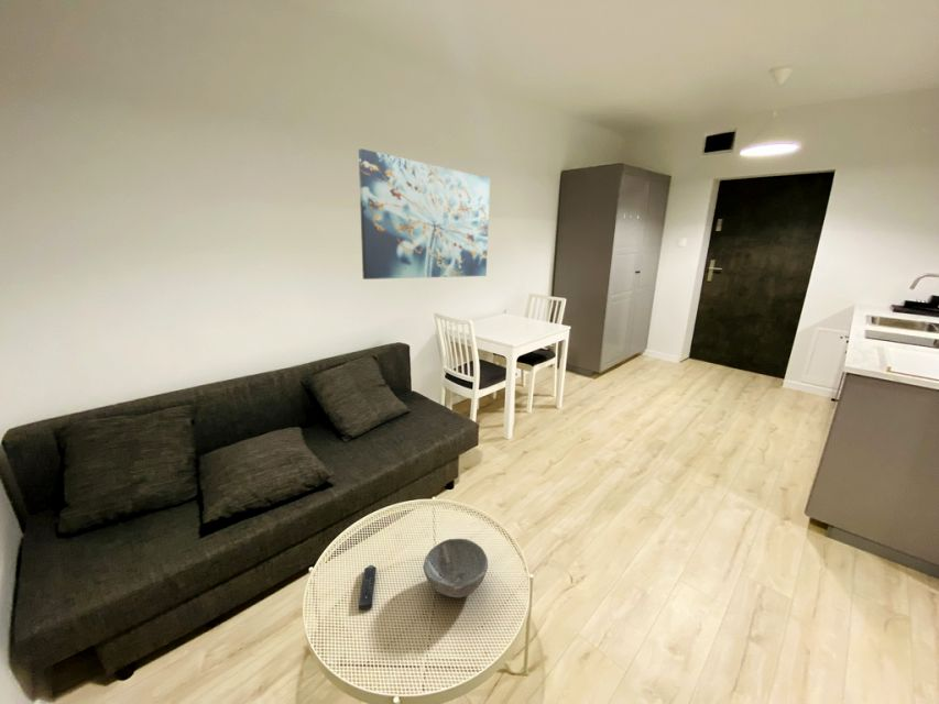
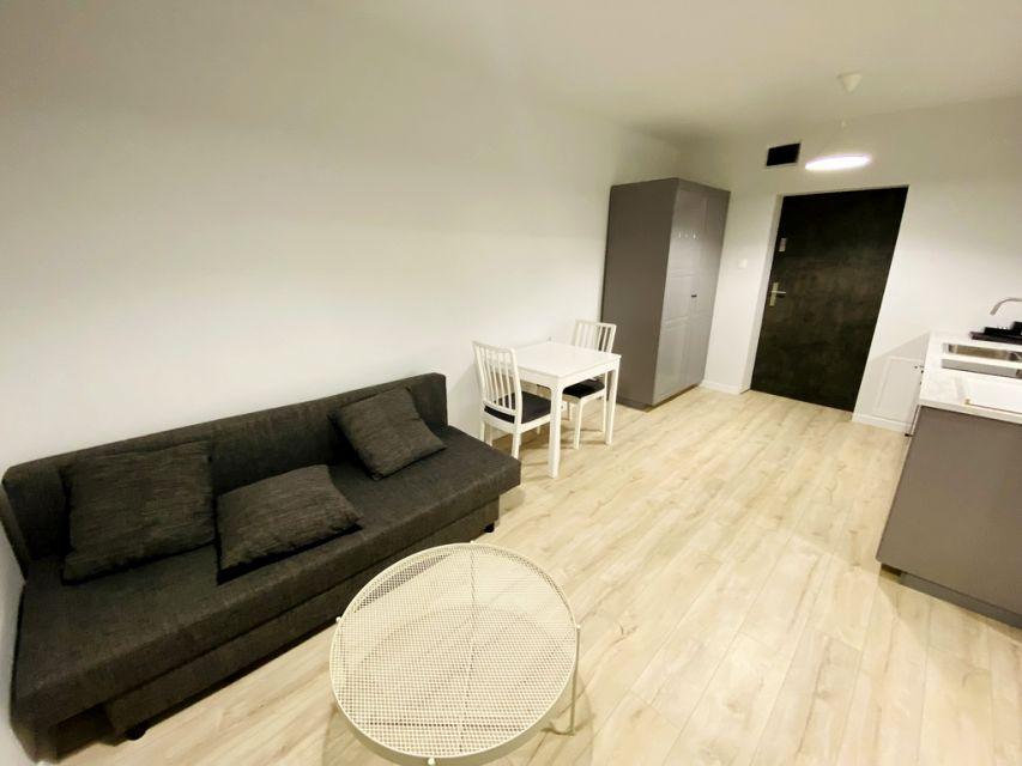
- wall art [358,147,491,280]
- bowl [423,538,489,598]
- remote control [358,564,378,609]
